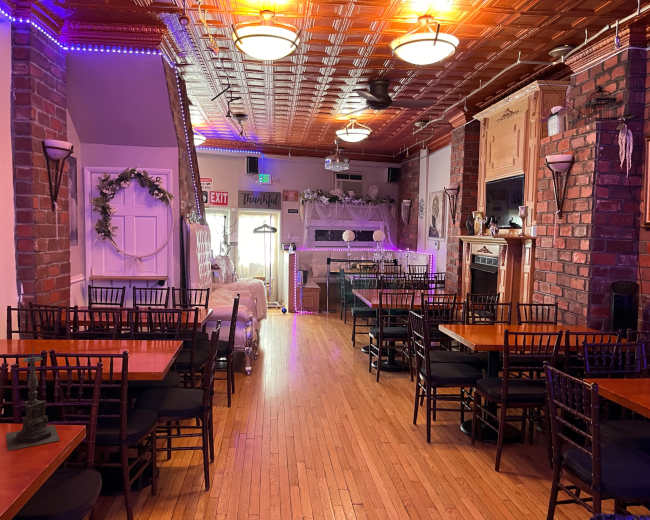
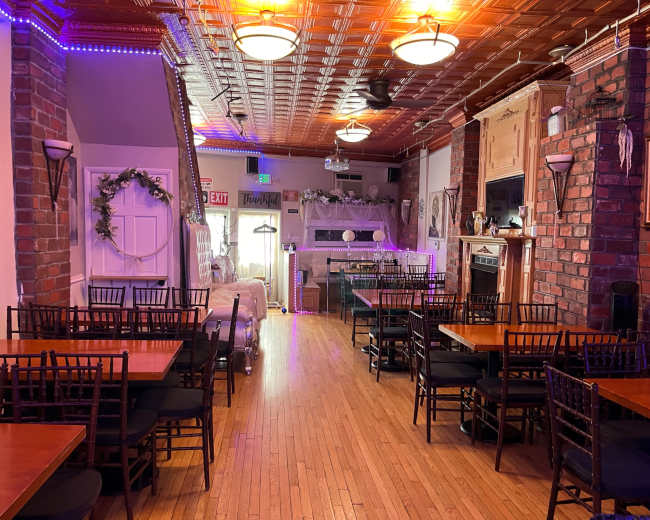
- candle holder [5,344,61,451]
